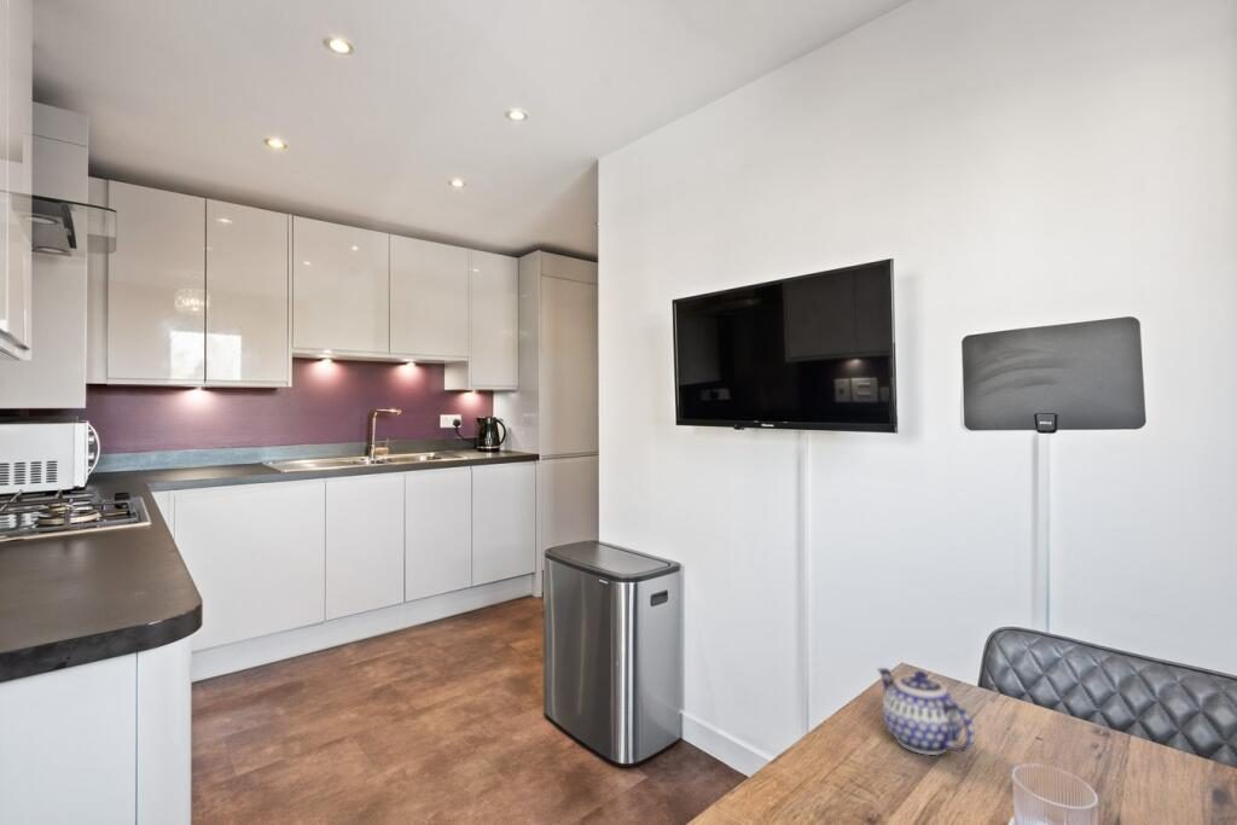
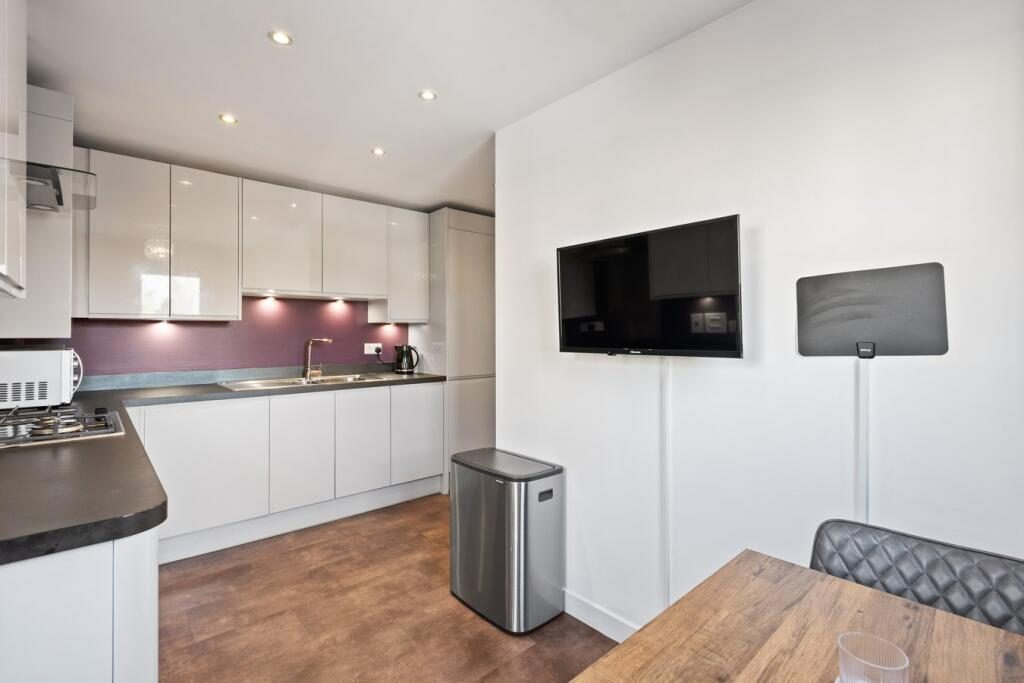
- teapot [876,667,975,756]
